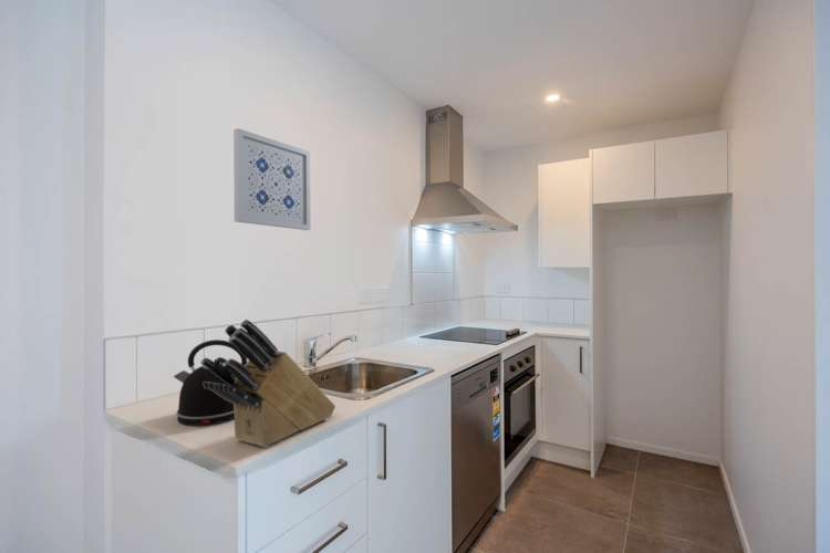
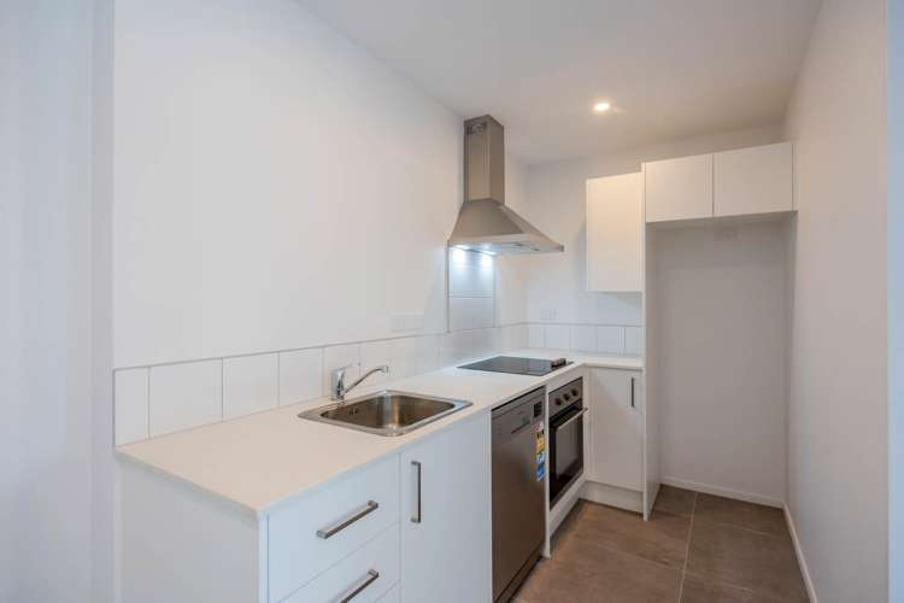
- kettle [172,338,248,427]
- knife block [199,319,336,448]
- wall art [232,127,311,231]
